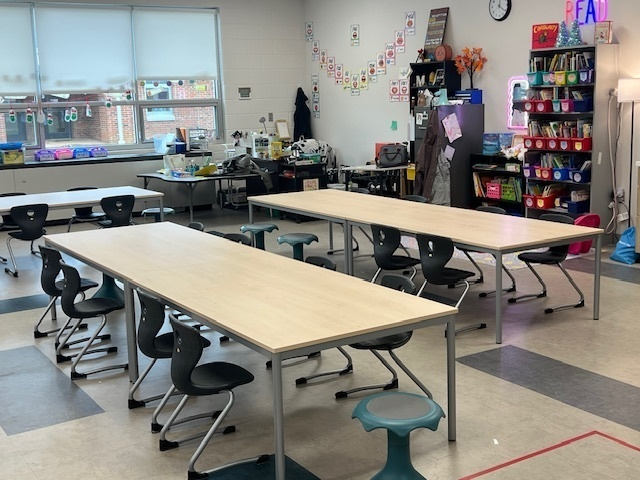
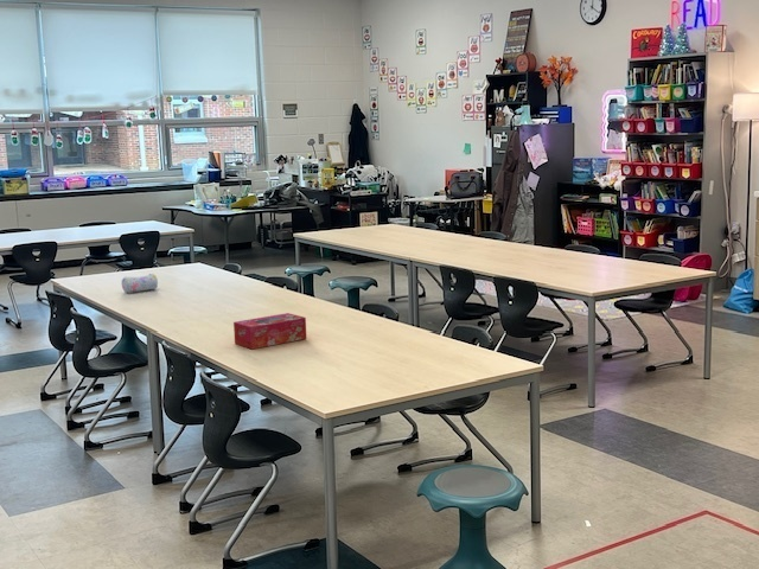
+ pencil case [121,273,159,294]
+ tissue box [232,312,307,350]
